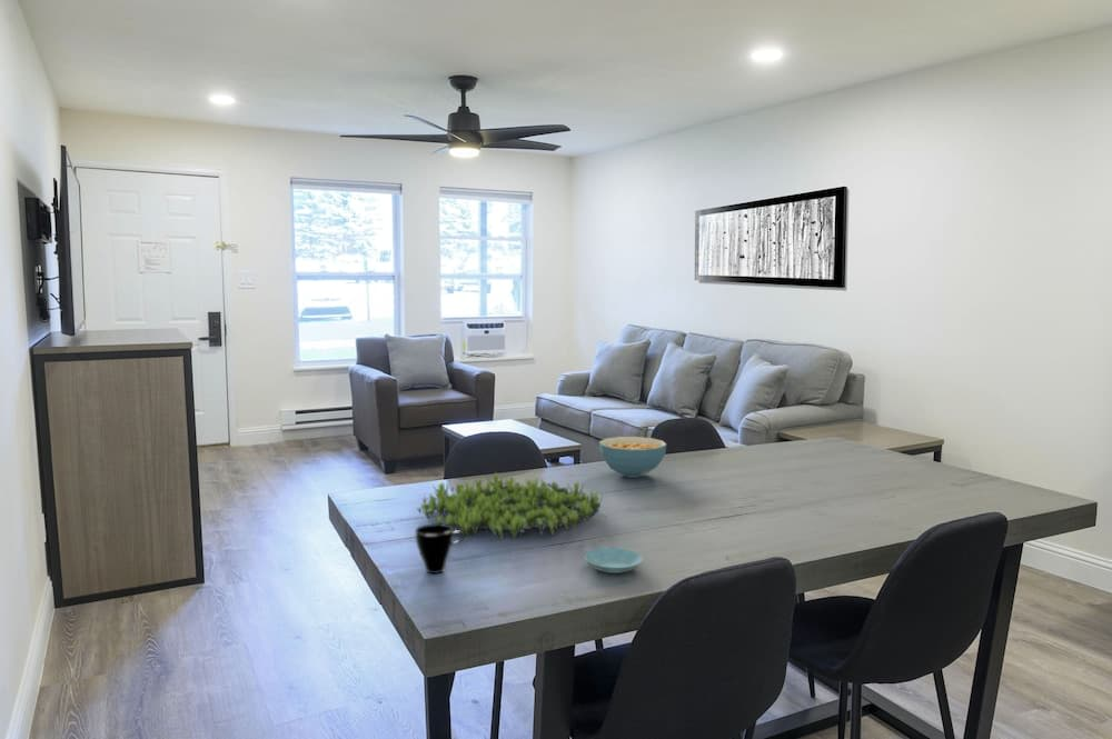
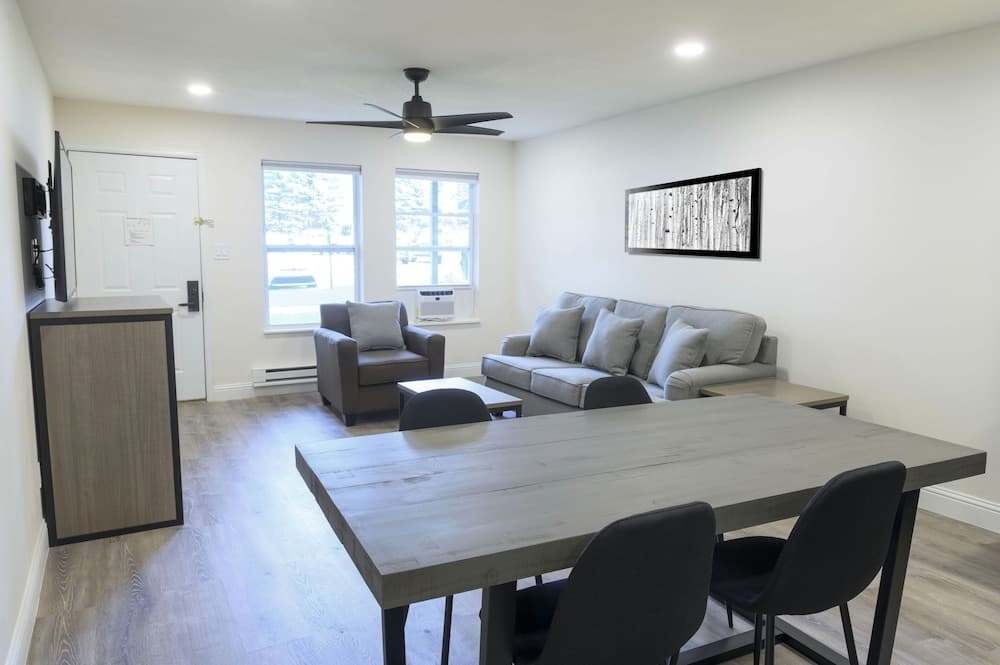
- cup [415,522,465,575]
- saucer [583,547,644,575]
- cereal bowl [598,436,667,479]
- plant [415,471,604,540]
